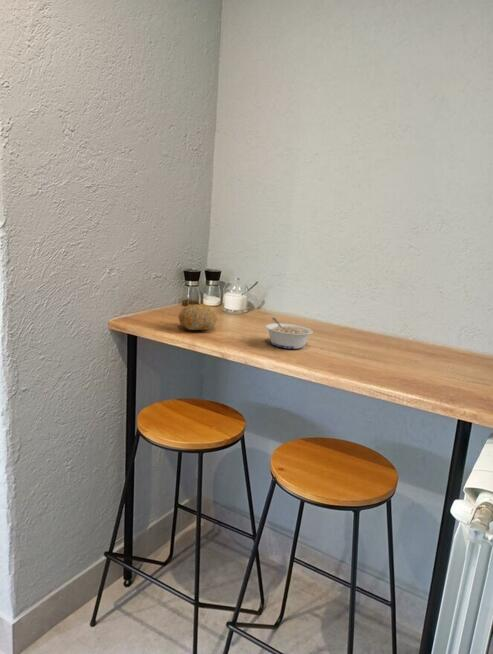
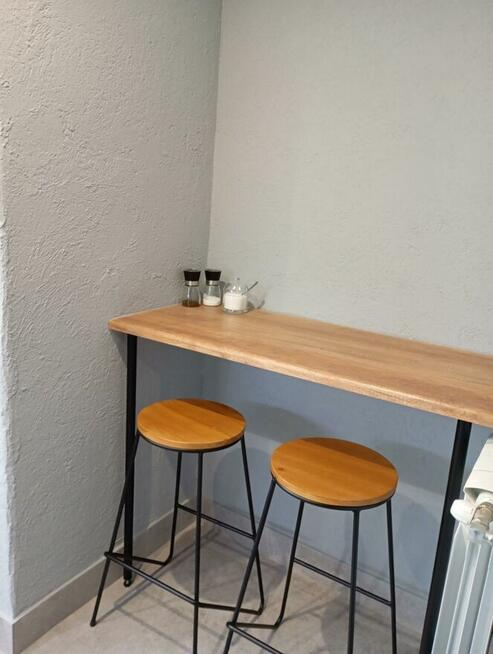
- legume [264,317,314,350]
- fruit [178,303,218,331]
